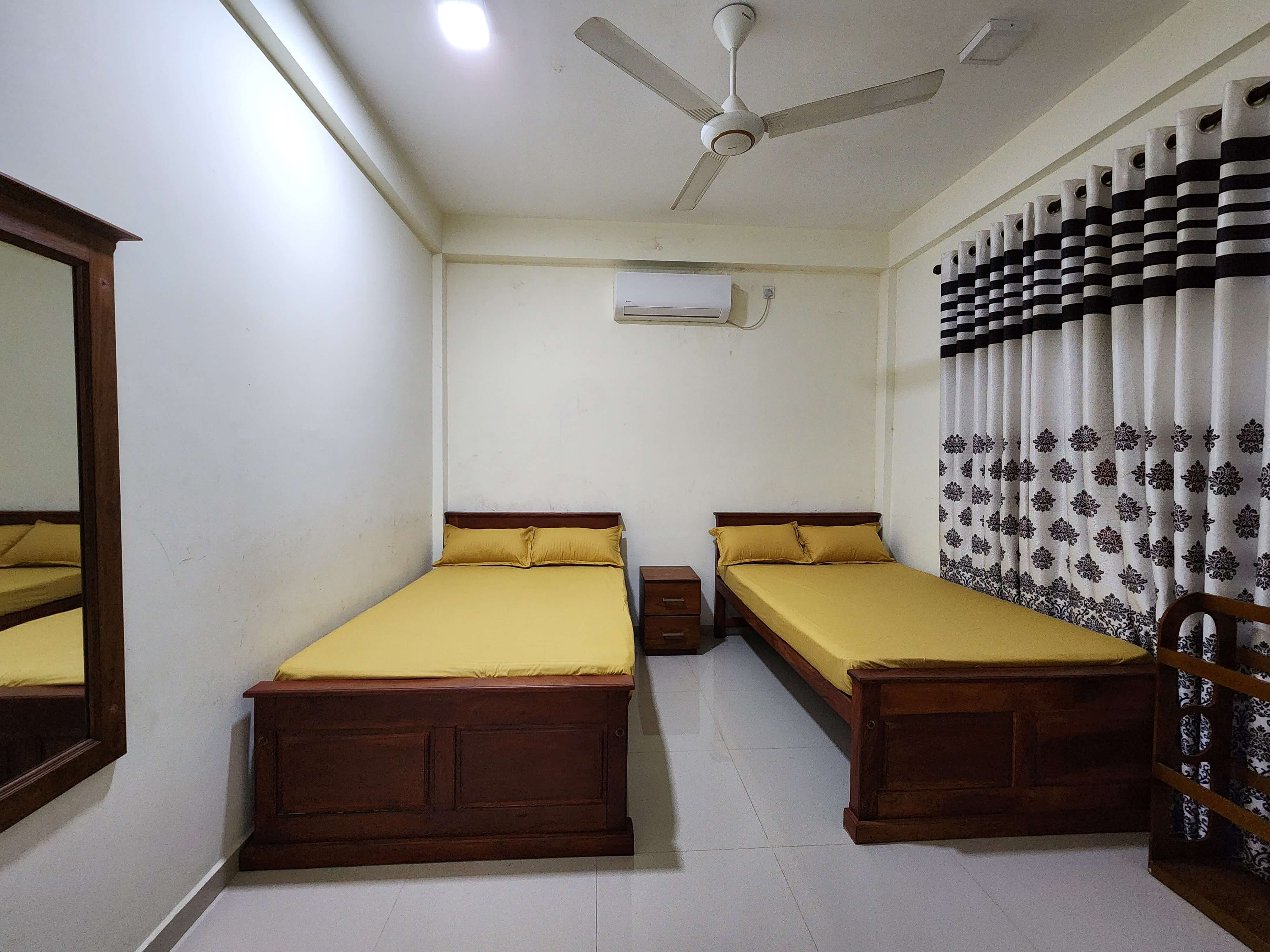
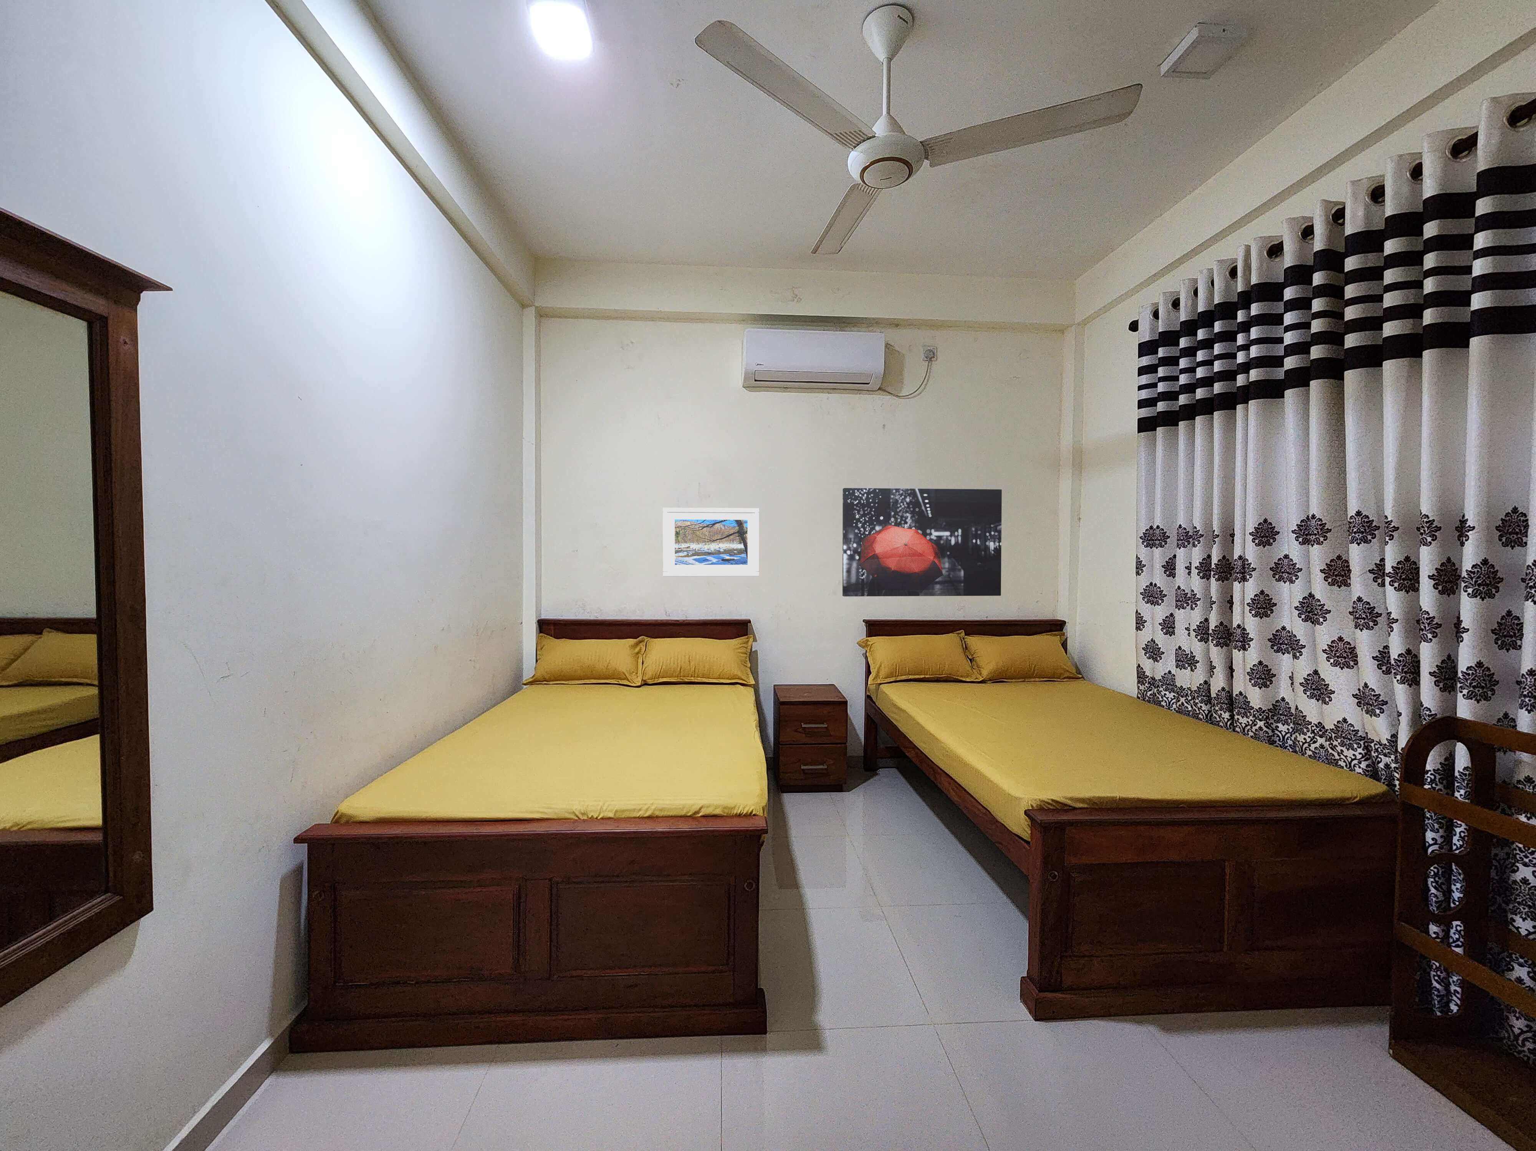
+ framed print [663,508,760,577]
+ wall art [842,487,1003,597]
